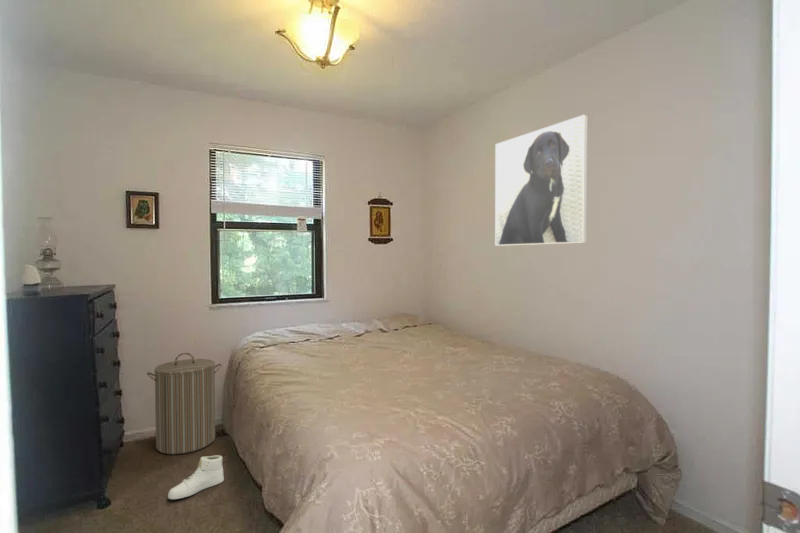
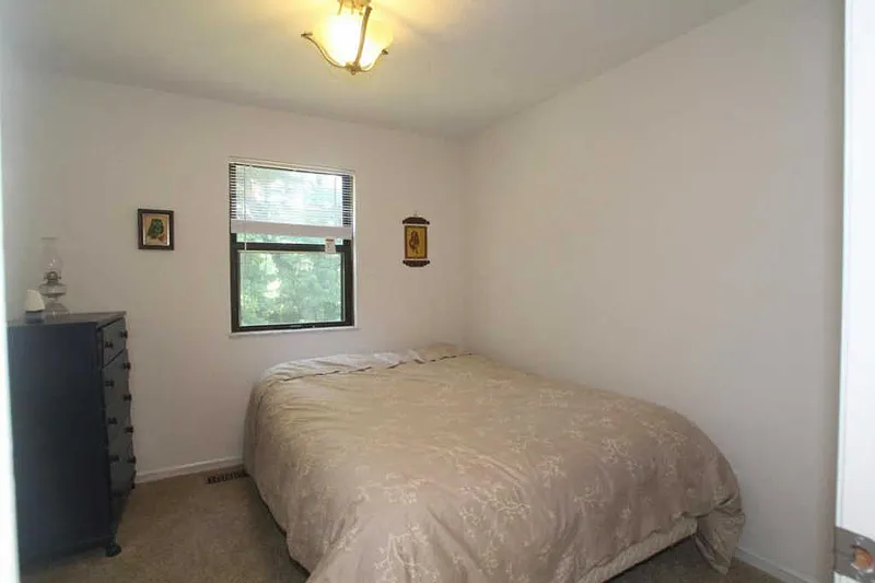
- sneaker [167,454,225,500]
- laundry hamper [146,352,223,455]
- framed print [494,114,589,247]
